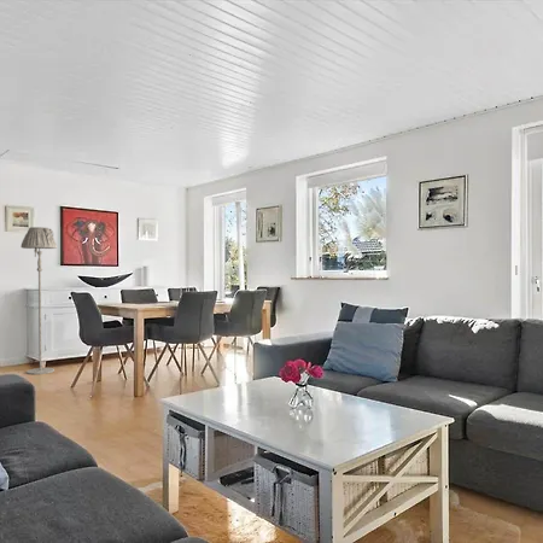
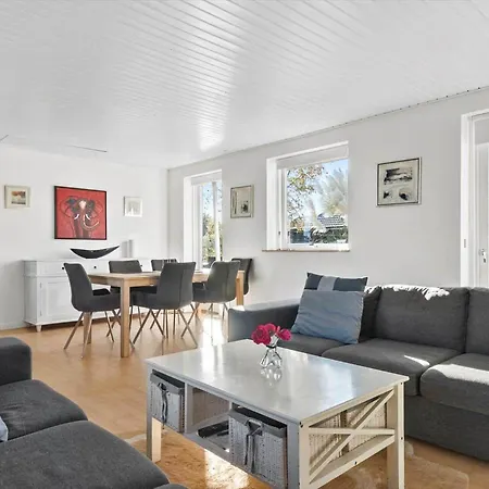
- floor lamp [19,226,58,376]
